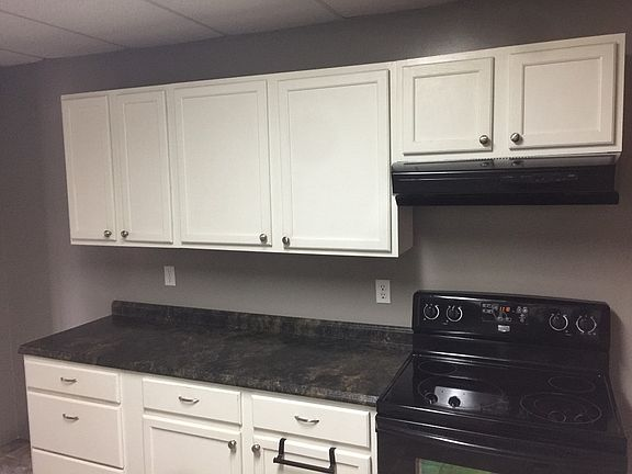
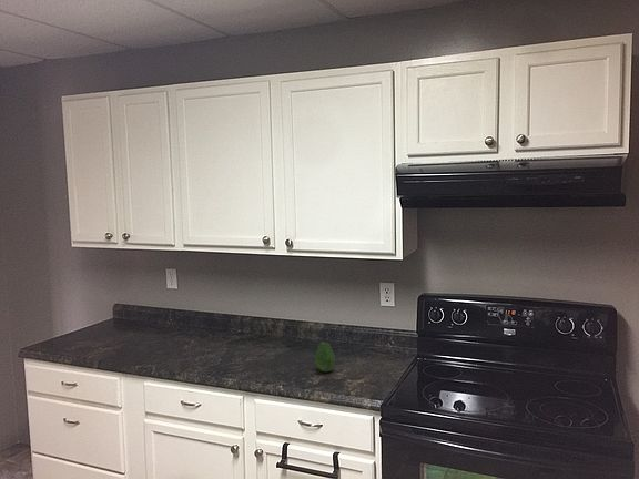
+ fruit [314,340,336,373]
